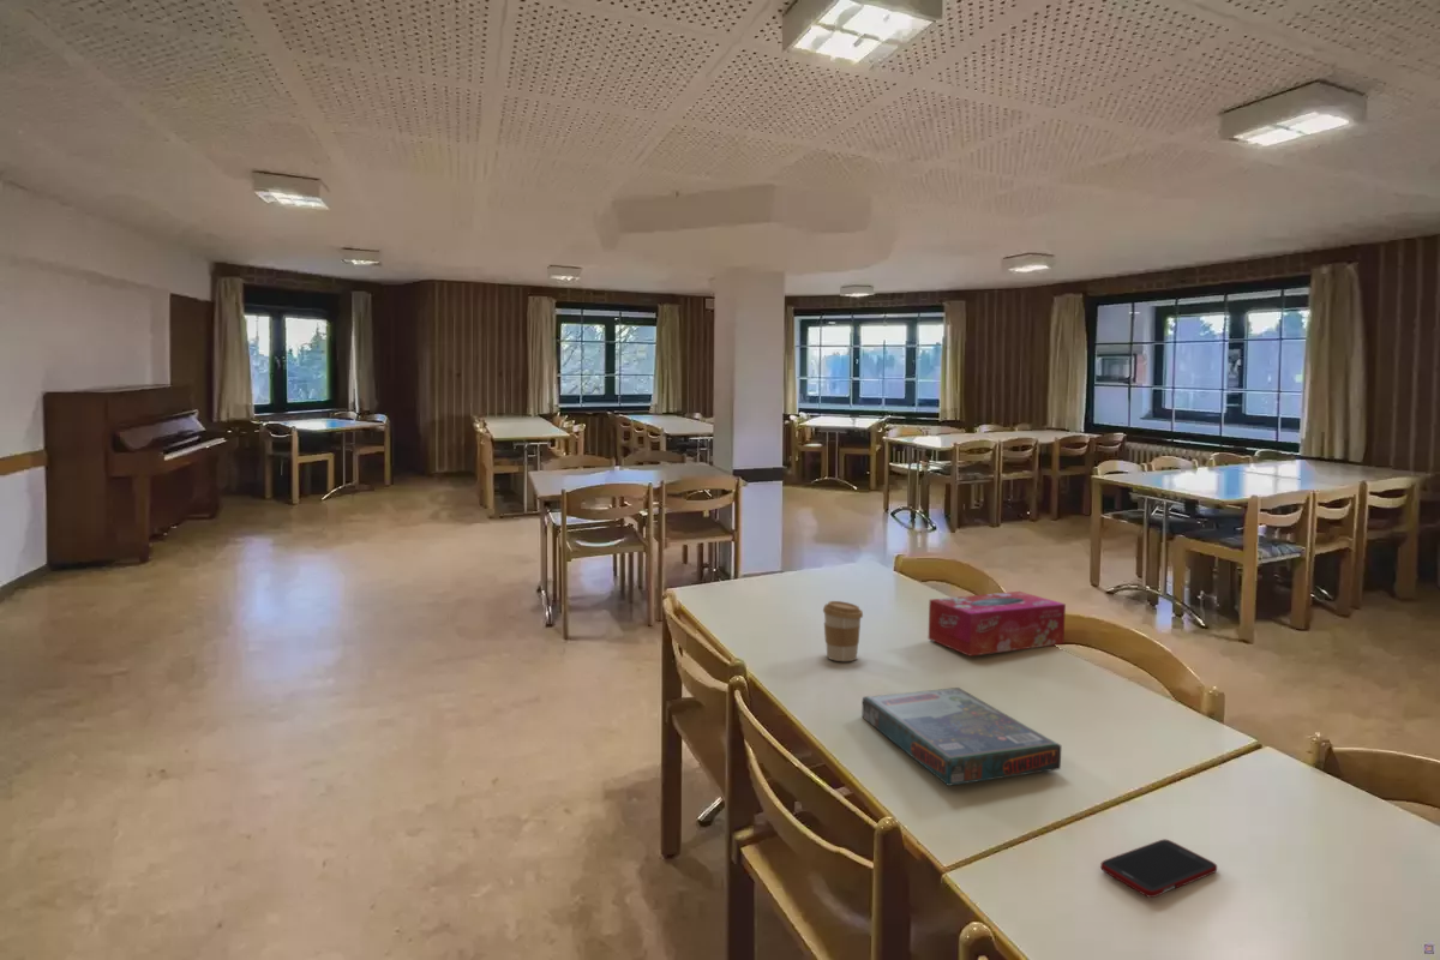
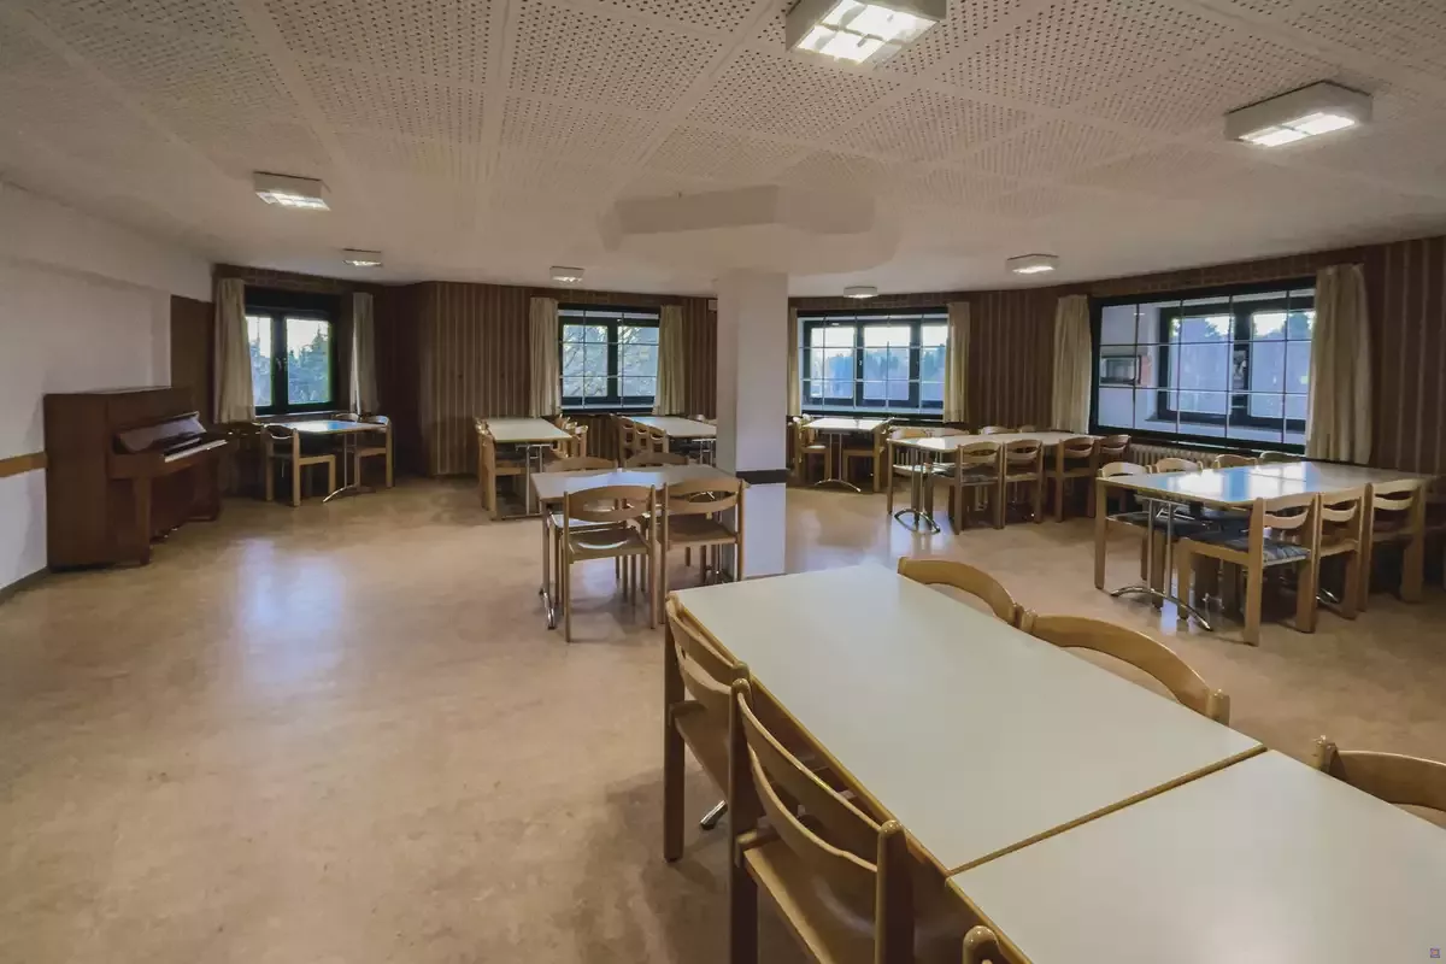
- cell phone [1099,839,1218,899]
- tissue box [928,590,1067,658]
- board game [860,686,1062,787]
- coffee cup [822,600,864,662]
